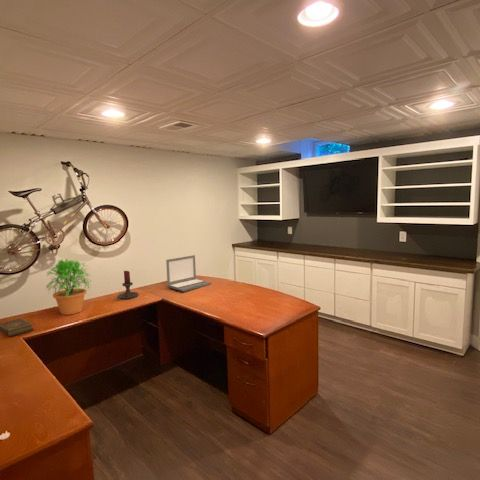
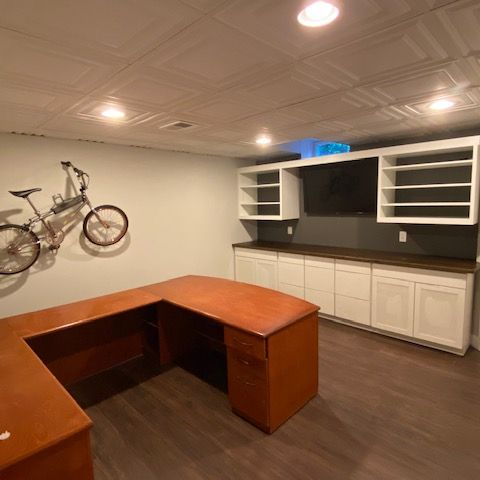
- laptop [165,254,212,293]
- potted plant [44,257,94,316]
- book [0,317,35,337]
- candle holder [116,270,139,300]
